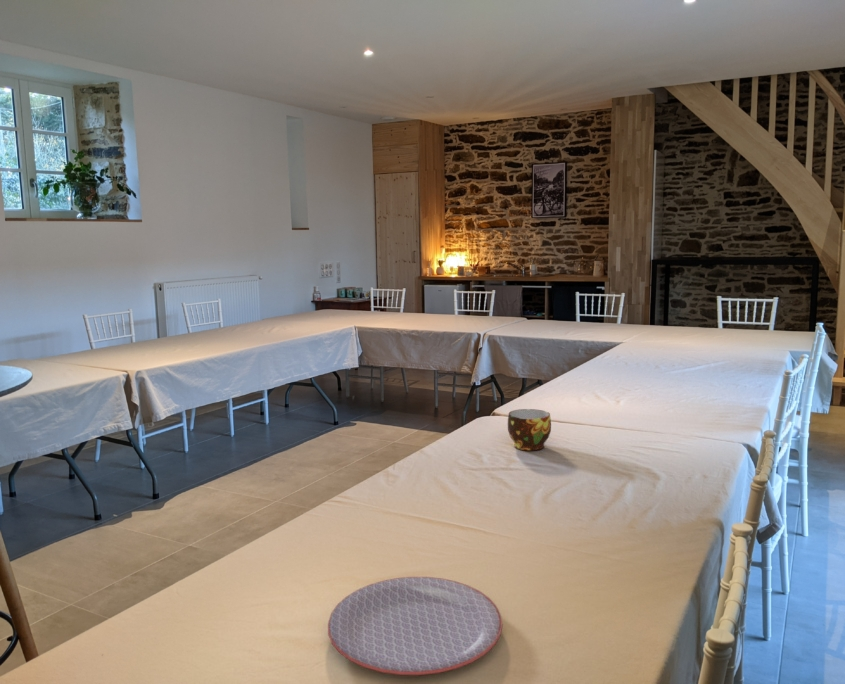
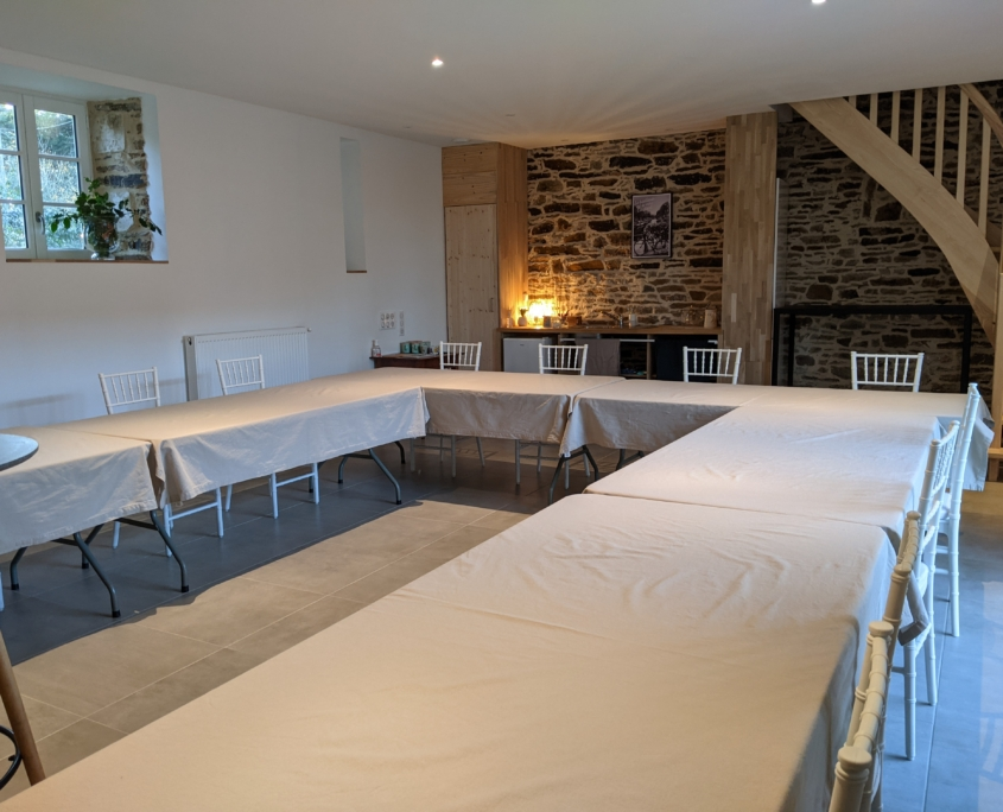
- plate [327,576,504,676]
- cup [507,408,552,451]
